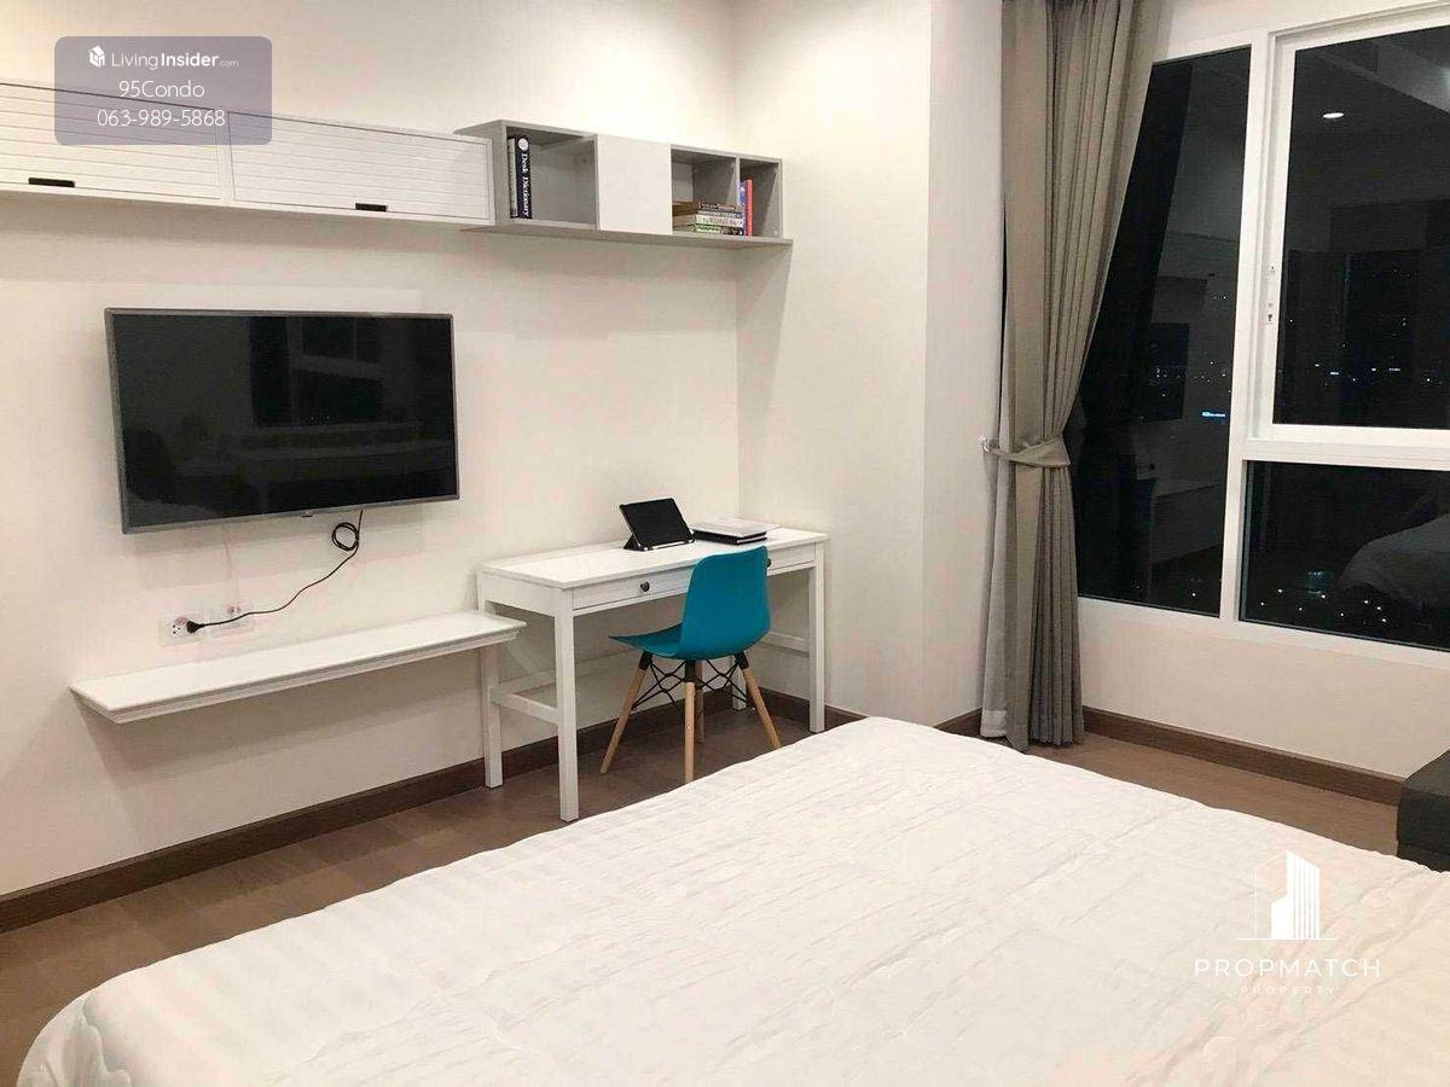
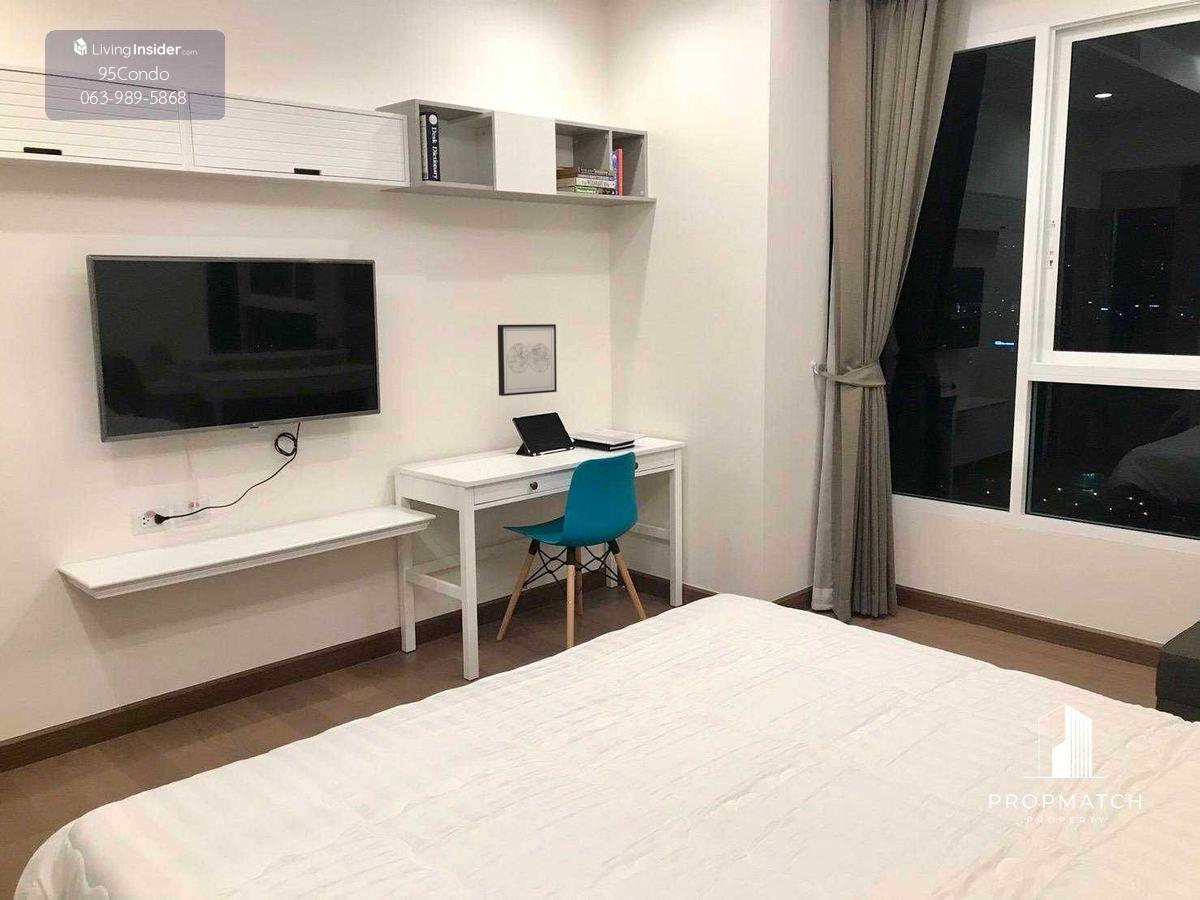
+ wall art [497,323,558,397]
